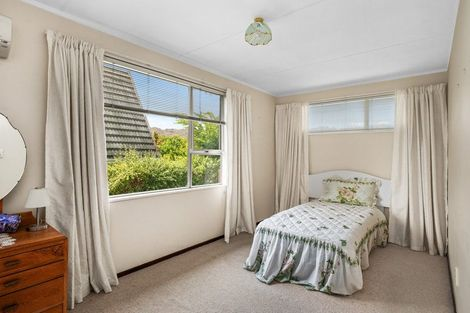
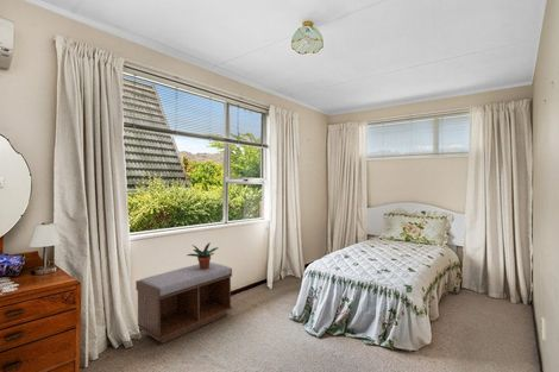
+ bench [134,261,233,345]
+ potted plant [186,241,221,270]
